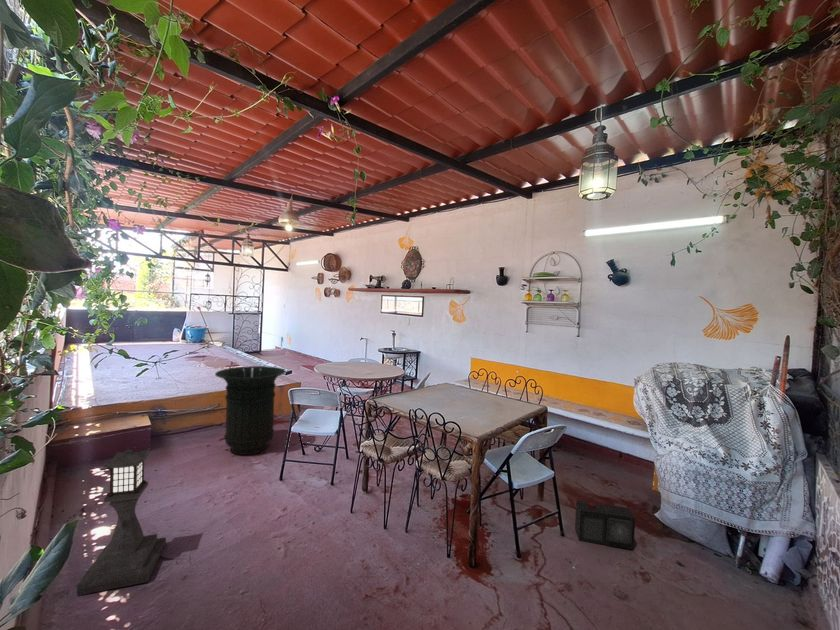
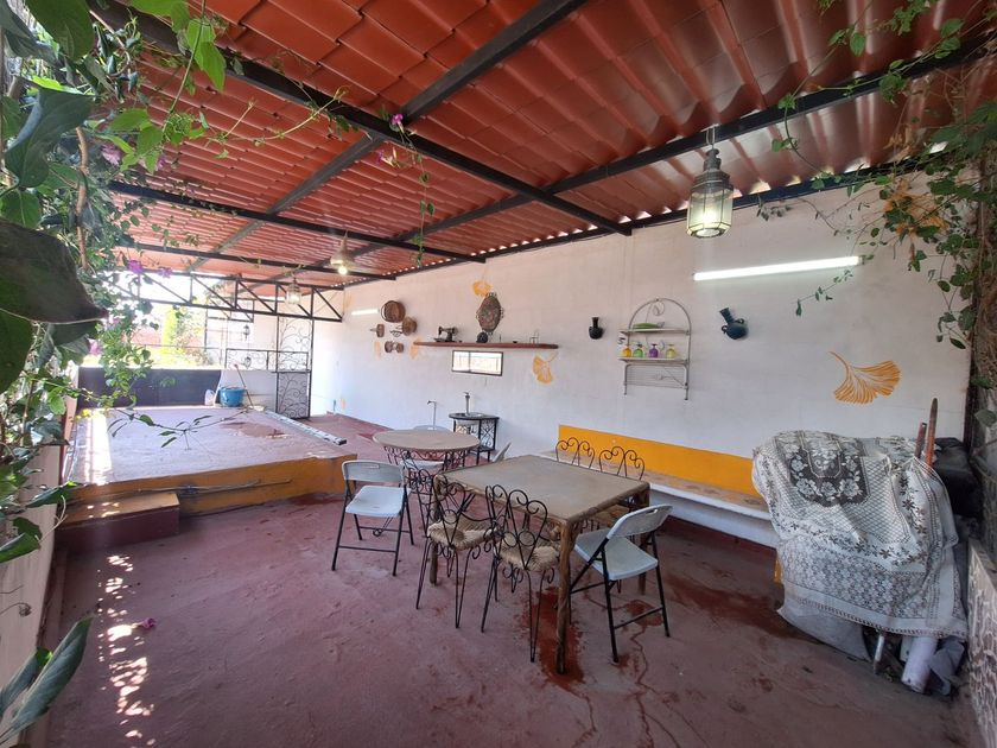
- speaker [574,500,636,550]
- trash can [214,365,287,456]
- lantern [76,447,167,596]
